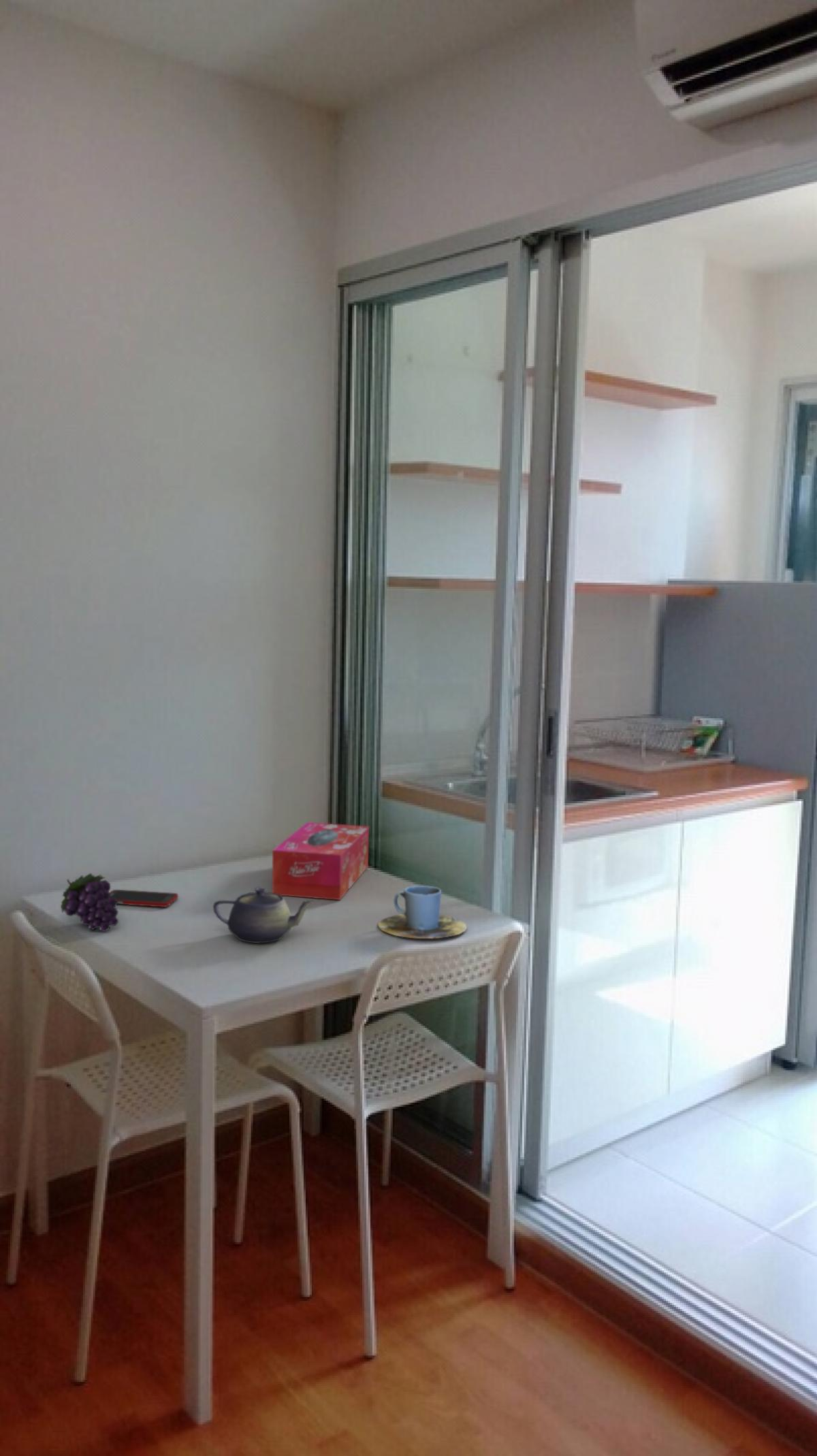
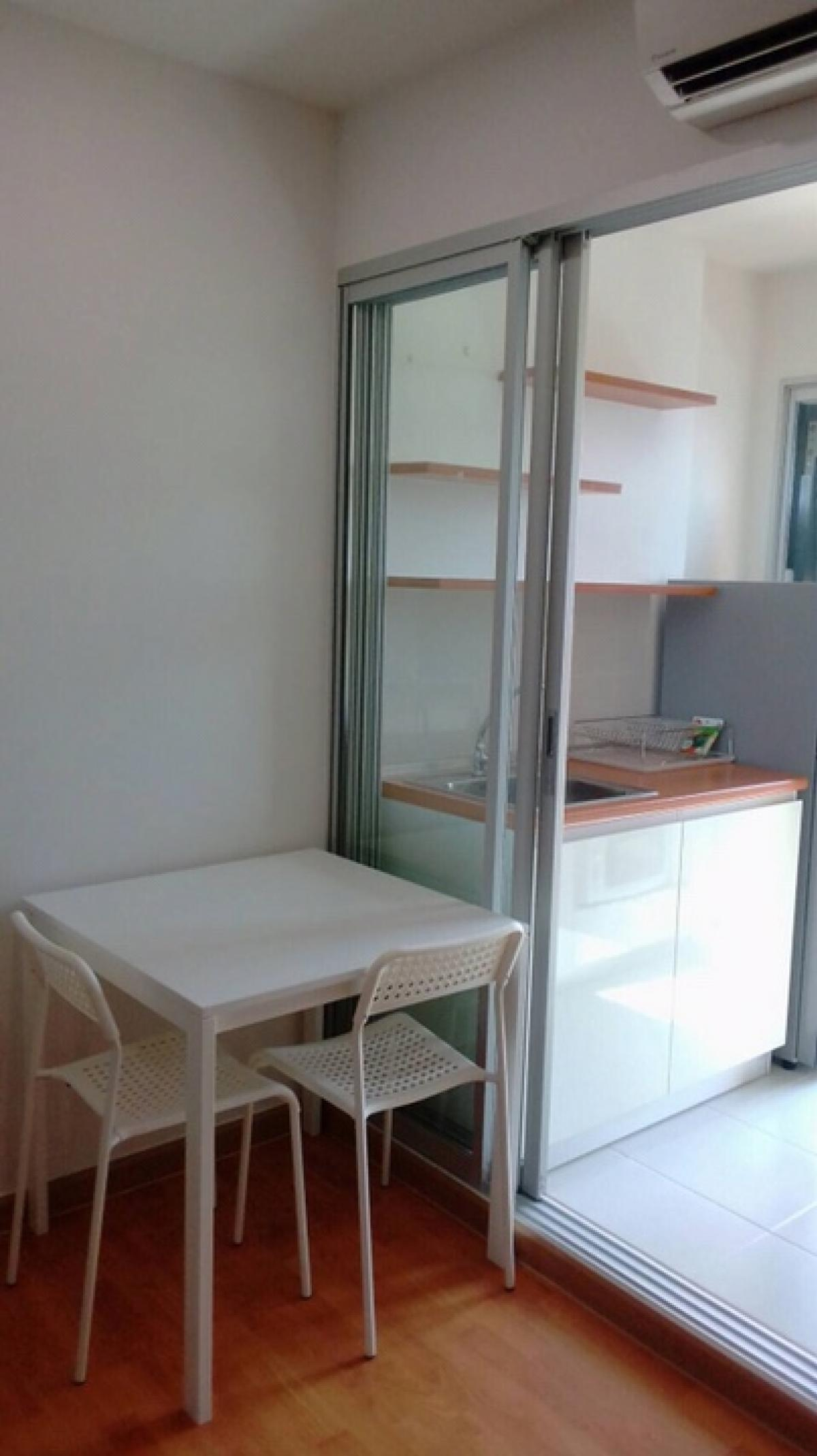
- tissue box [272,822,370,901]
- cell phone [109,889,179,907]
- fruit [60,873,119,933]
- cup [377,885,468,939]
- teapot [212,886,315,943]
